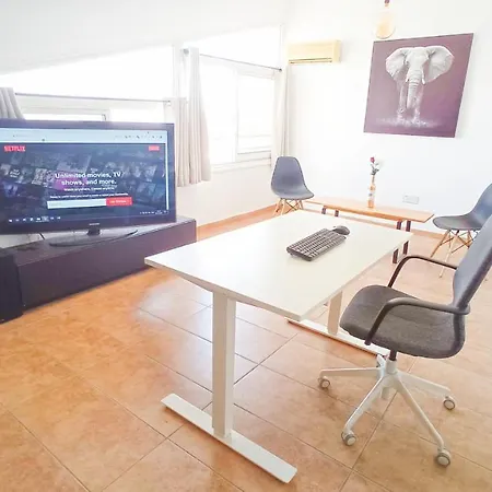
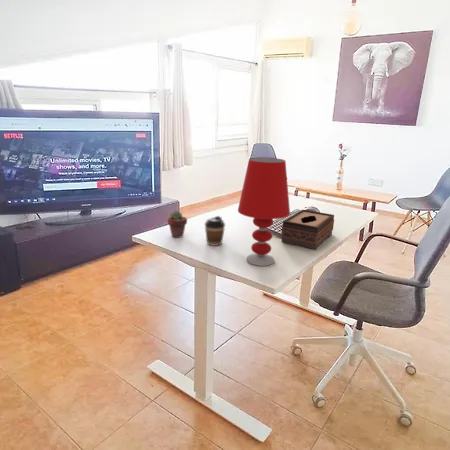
+ coffee cup [204,215,226,247]
+ potted succulent [167,210,188,239]
+ tissue box [280,209,335,250]
+ table lamp [237,157,291,267]
